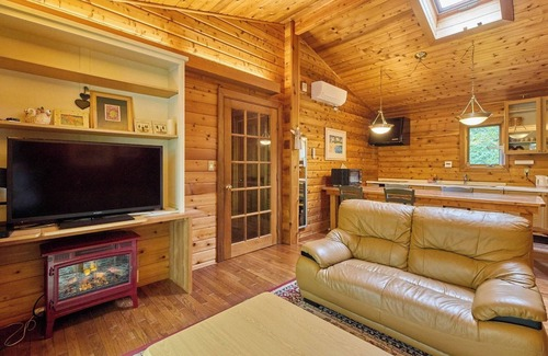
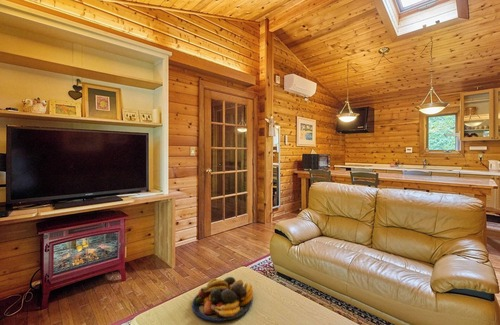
+ fruit bowl [191,276,254,323]
